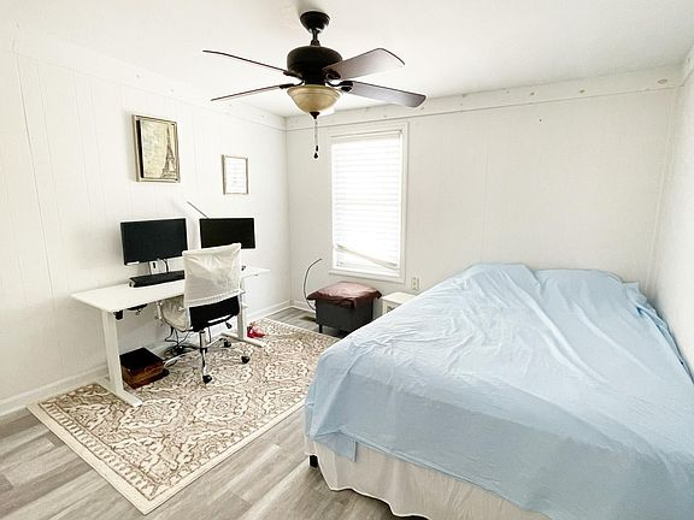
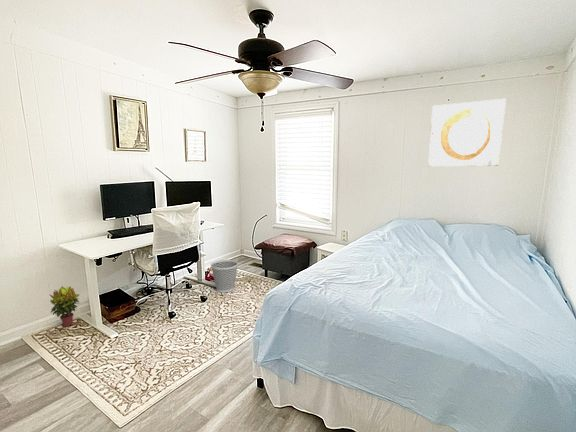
+ wastebasket [210,259,239,293]
+ potted plant [49,285,80,327]
+ wall art [427,98,507,167]
